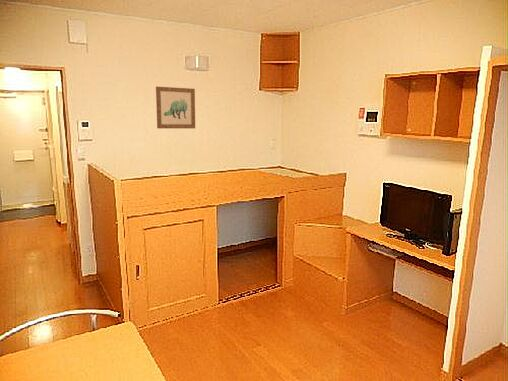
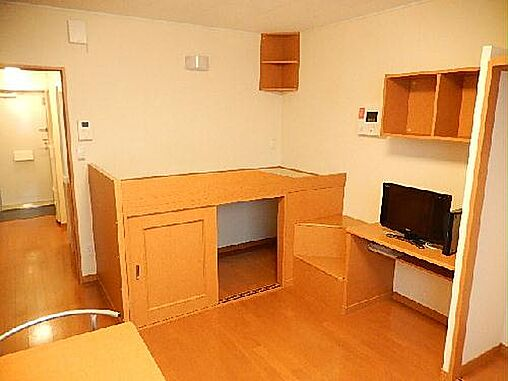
- wall art [155,86,196,129]
